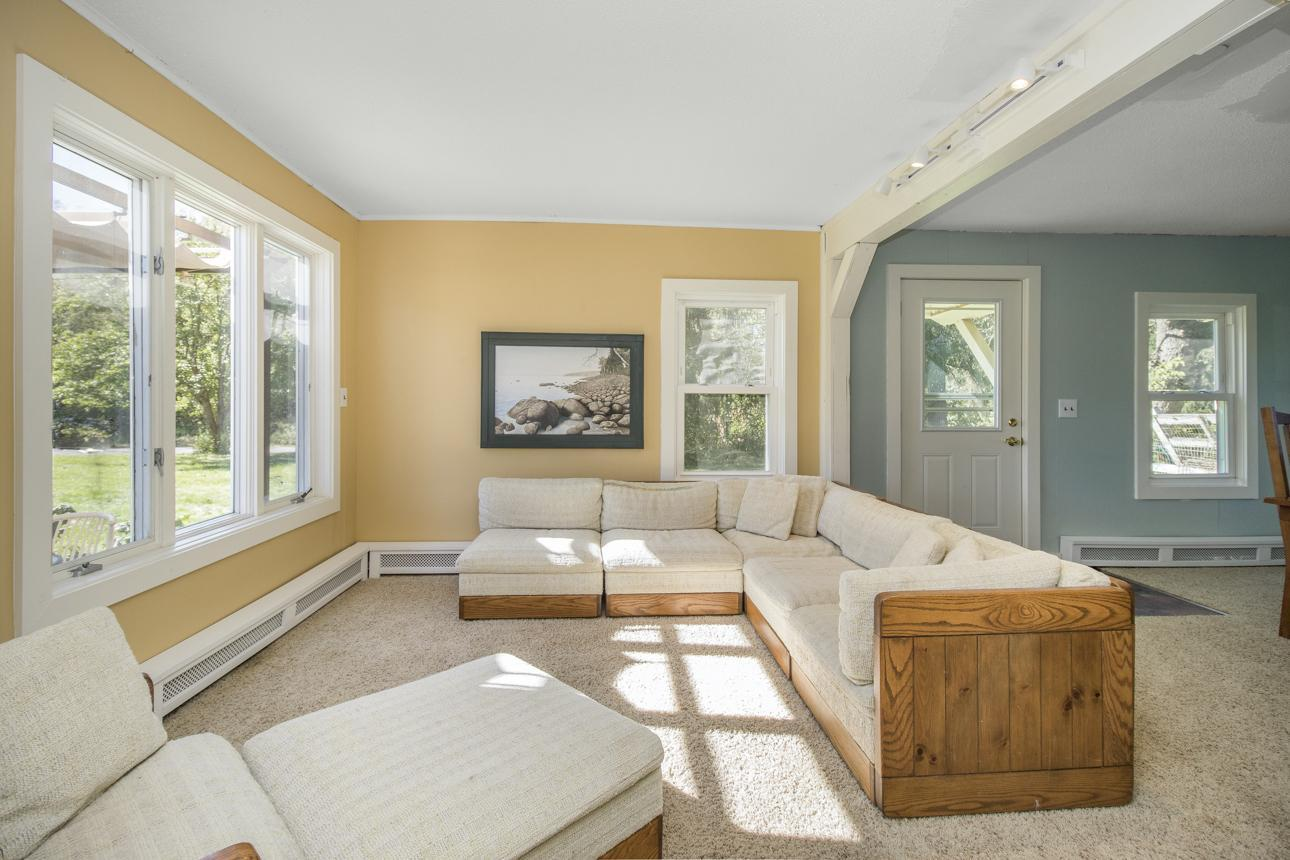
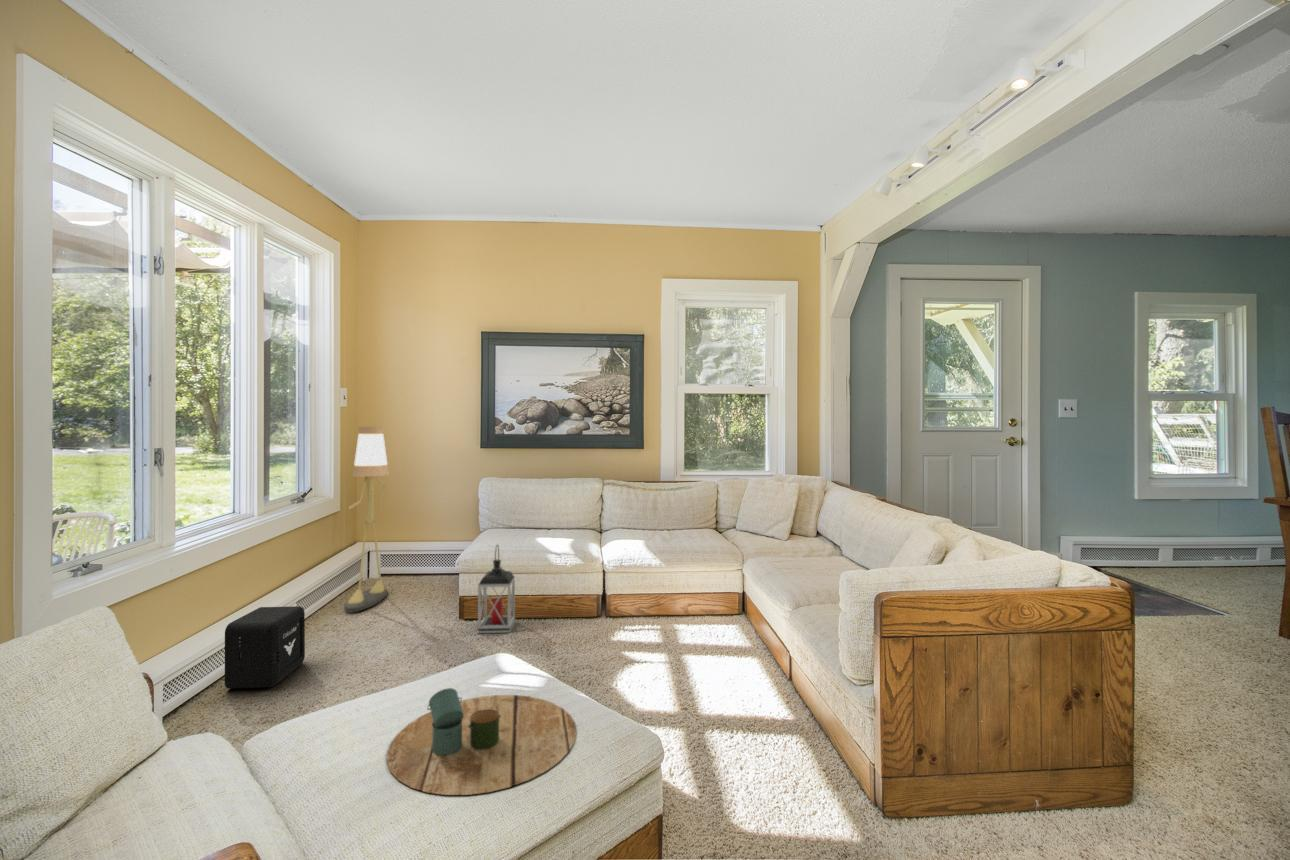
+ lantern [477,543,516,634]
+ air purifier [224,605,306,689]
+ floor lamp [343,426,390,613]
+ decorative tray [386,687,577,796]
